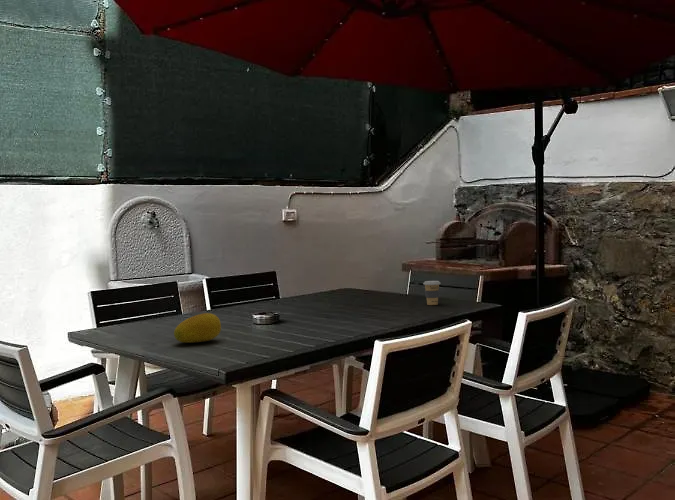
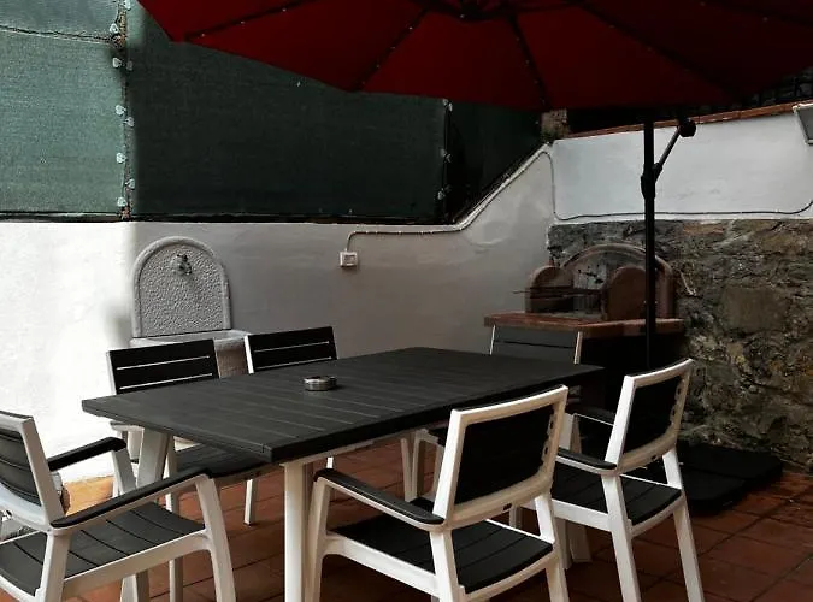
- coffee cup [422,280,442,306]
- fruit [173,312,222,344]
